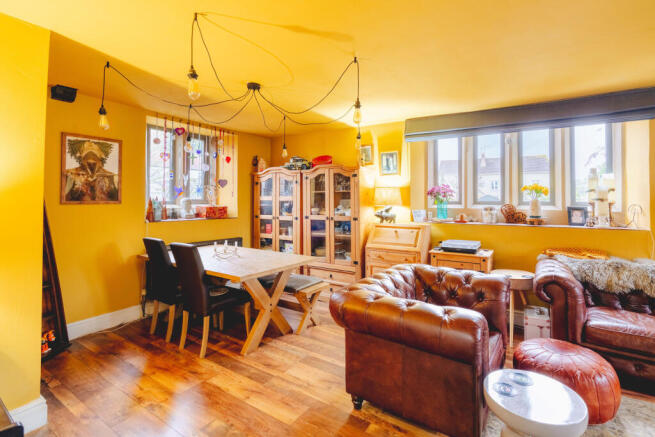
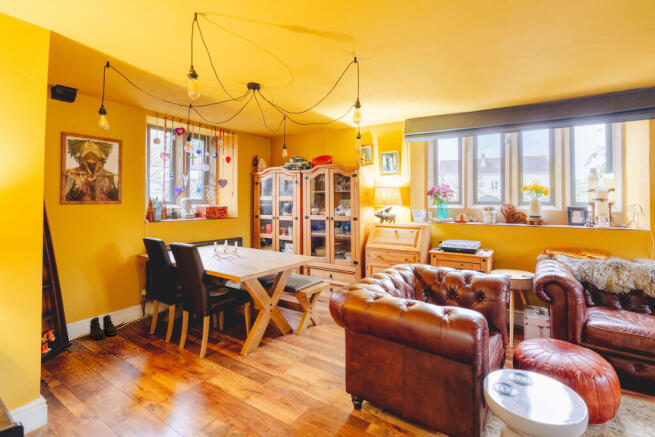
+ boots [89,314,119,340]
